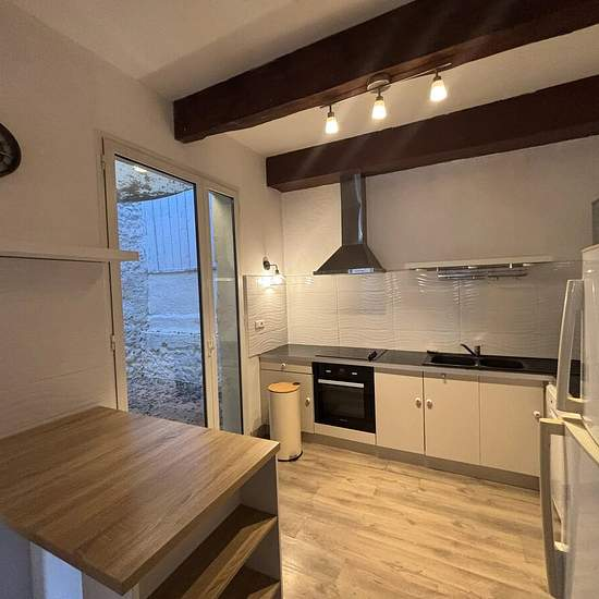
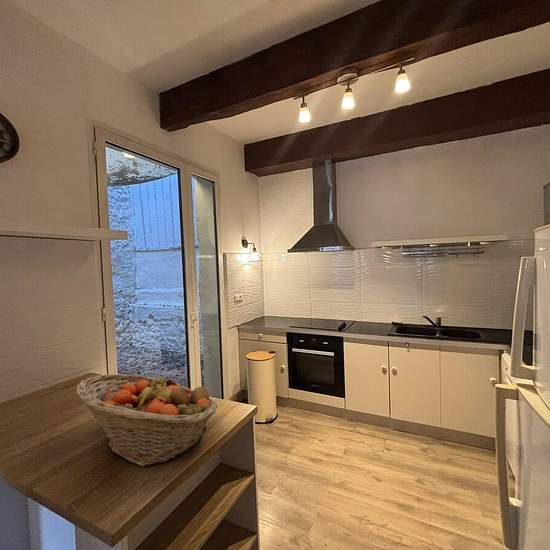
+ fruit basket [75,373,219,467]
